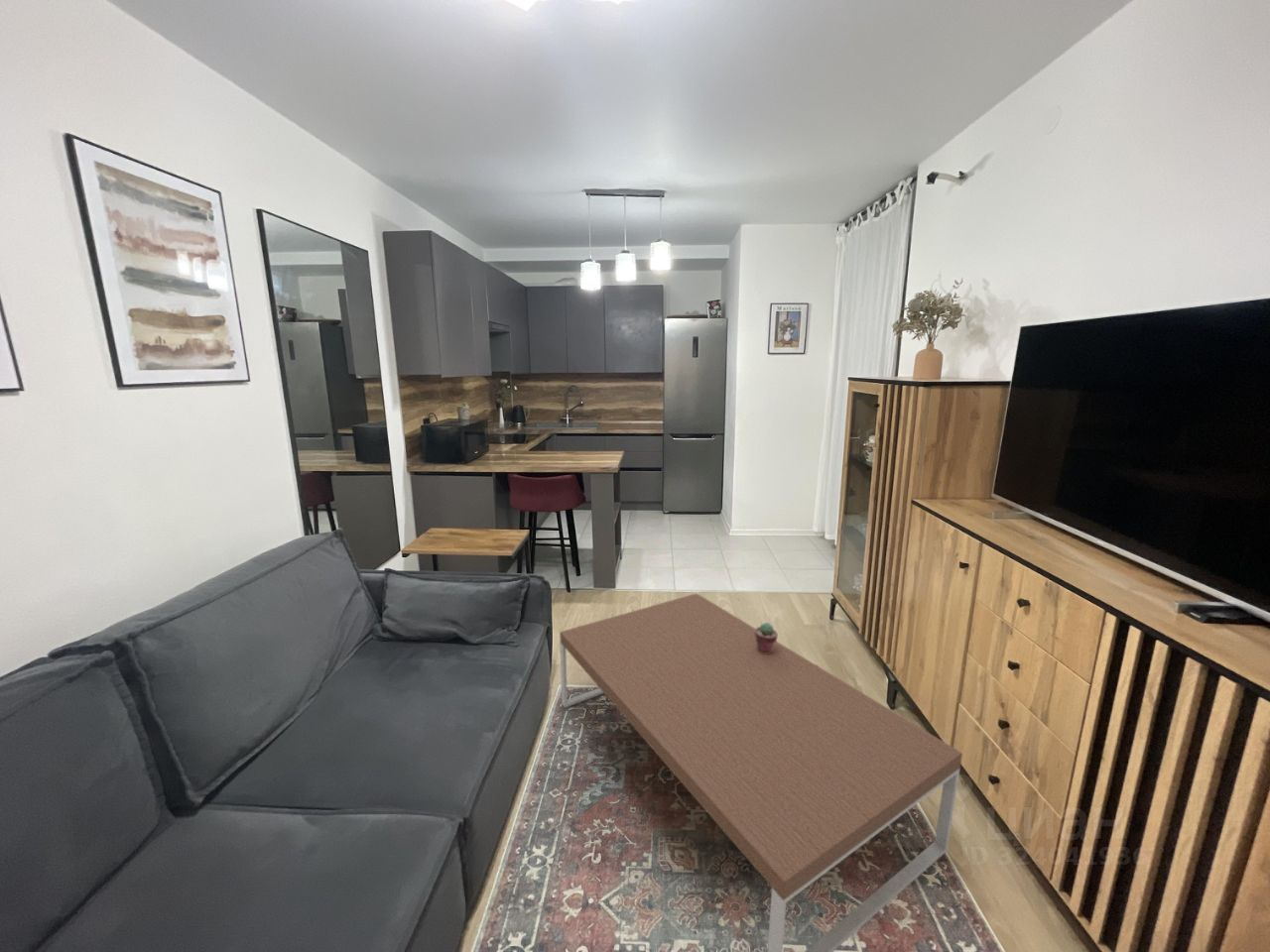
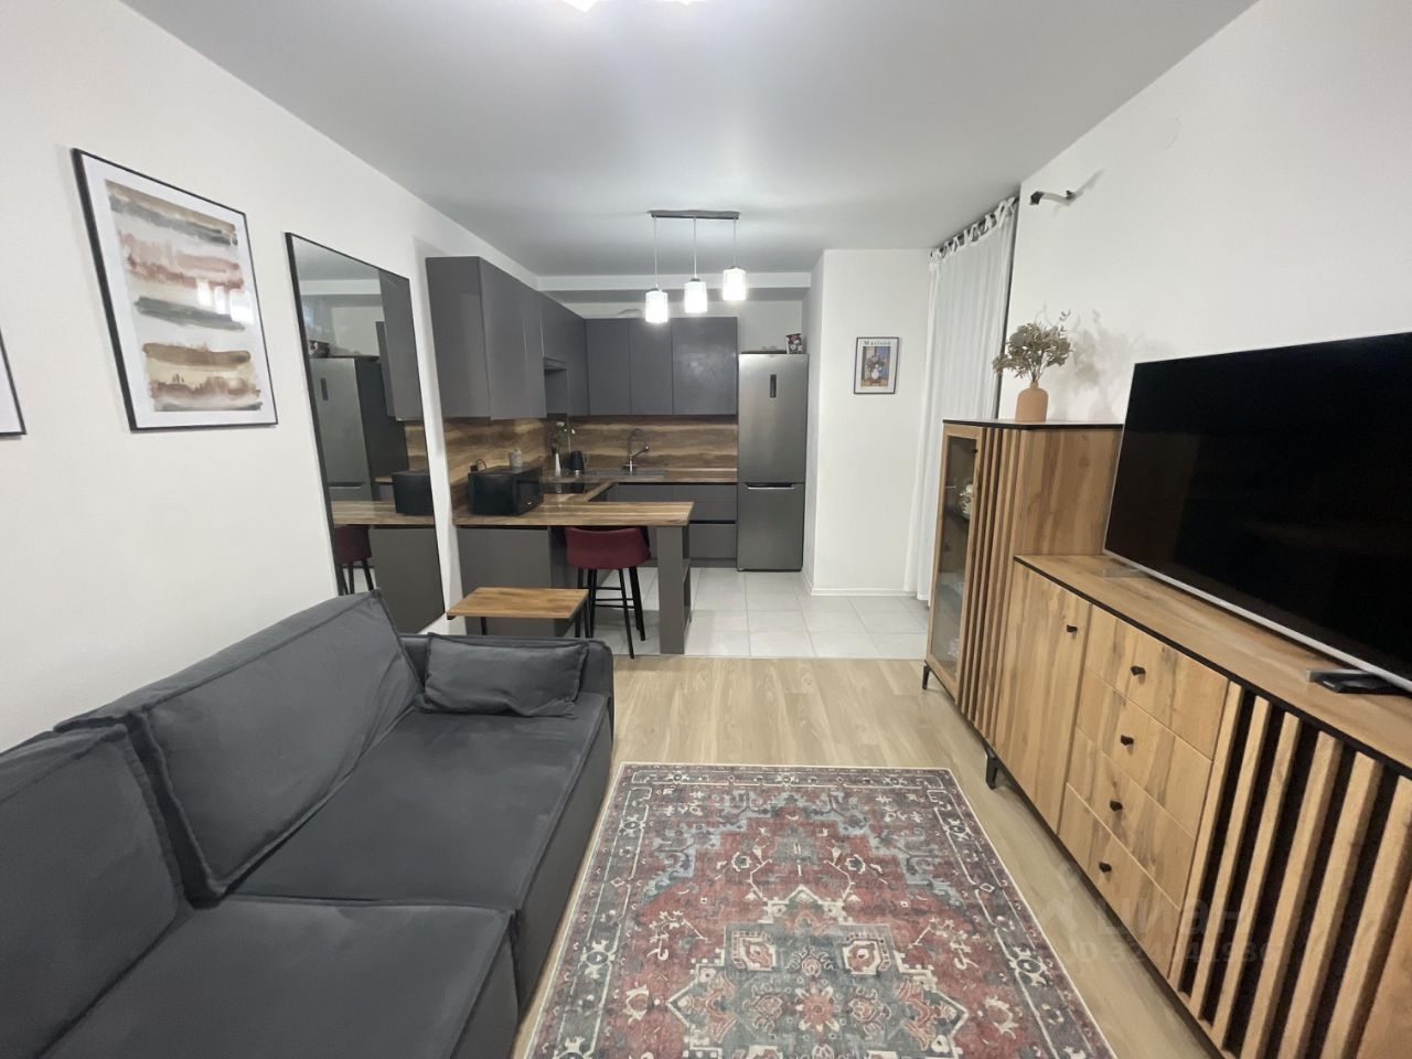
- coffee table [559,592,963,952]
- potted succulent [755,622,779,654]
